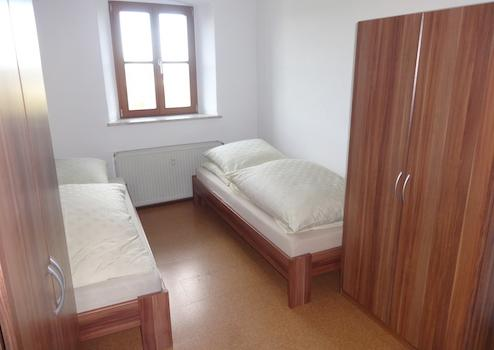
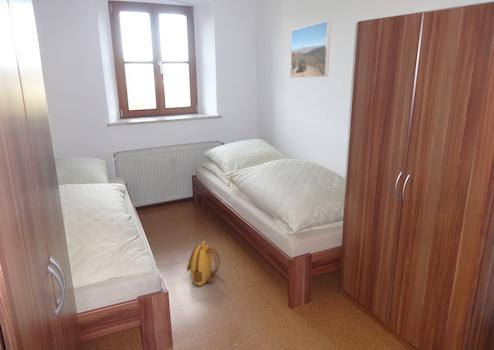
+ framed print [289,20,332,79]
+ backpack [186,240,221,287]
